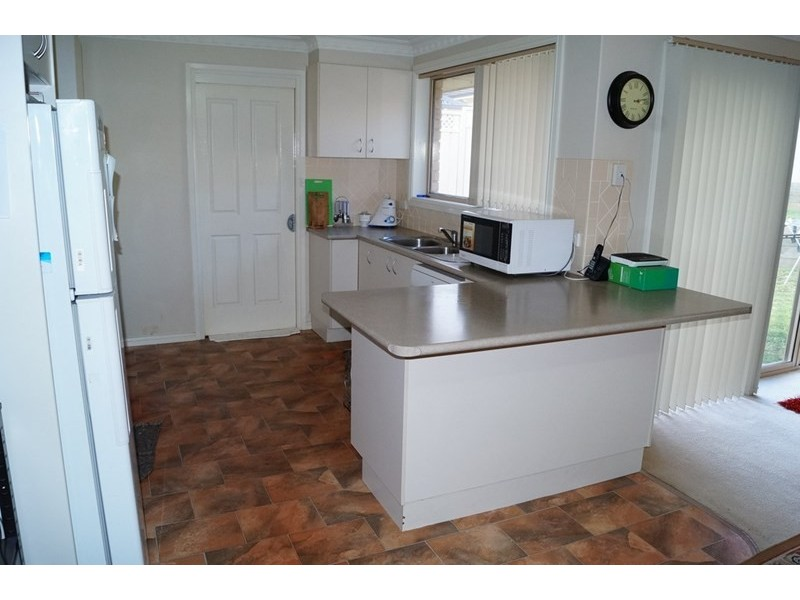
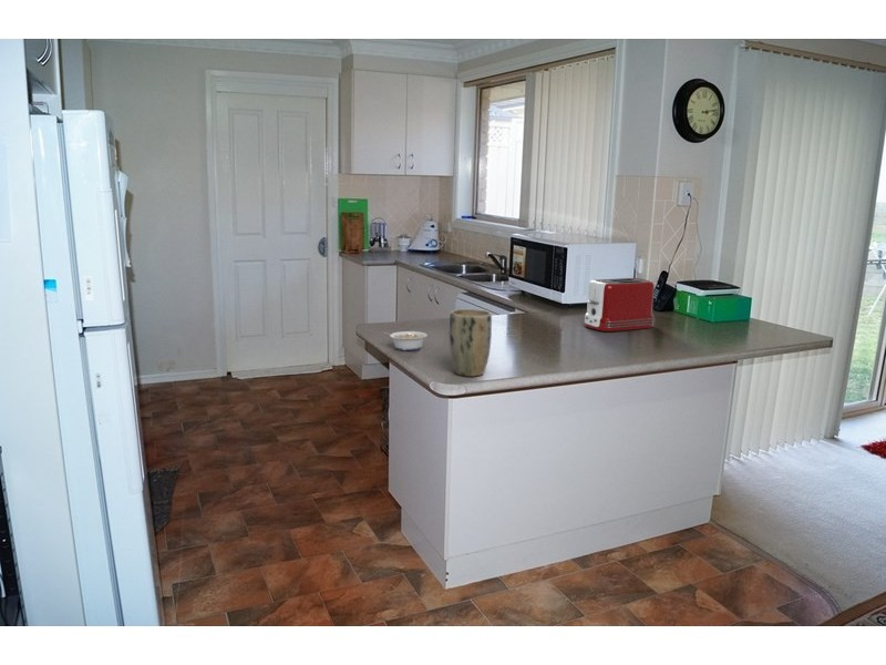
+ plant pot [449,308,493,378]
+ legume [382,330,429,351]
+ toaster [584,277,656,332]
